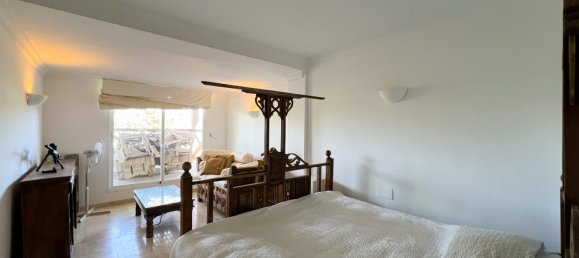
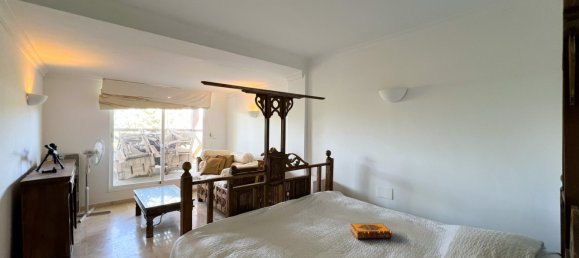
+ hardback book [349,222,393,240]
